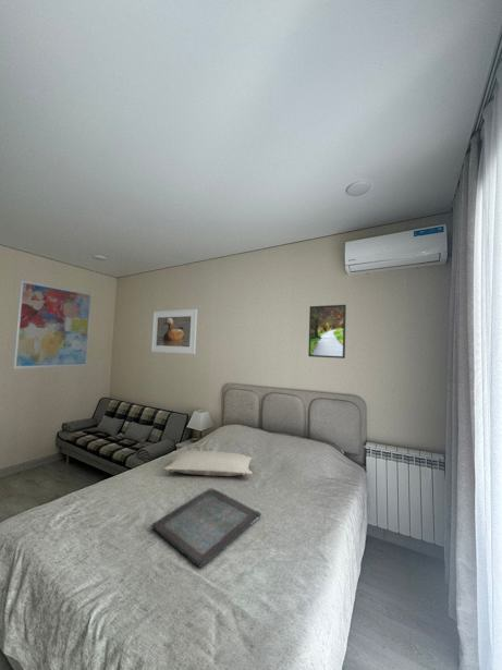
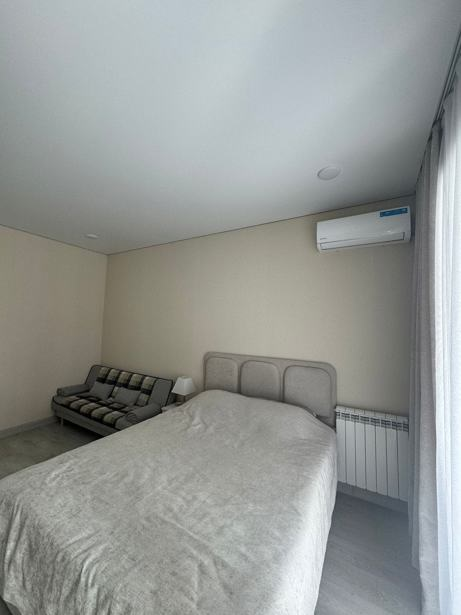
- serving tray [150,487,262,569]
- pillow [163,450,253,477]
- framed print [307,304,347,360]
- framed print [150,308,198,355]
- wall art [12,279,93,369]
